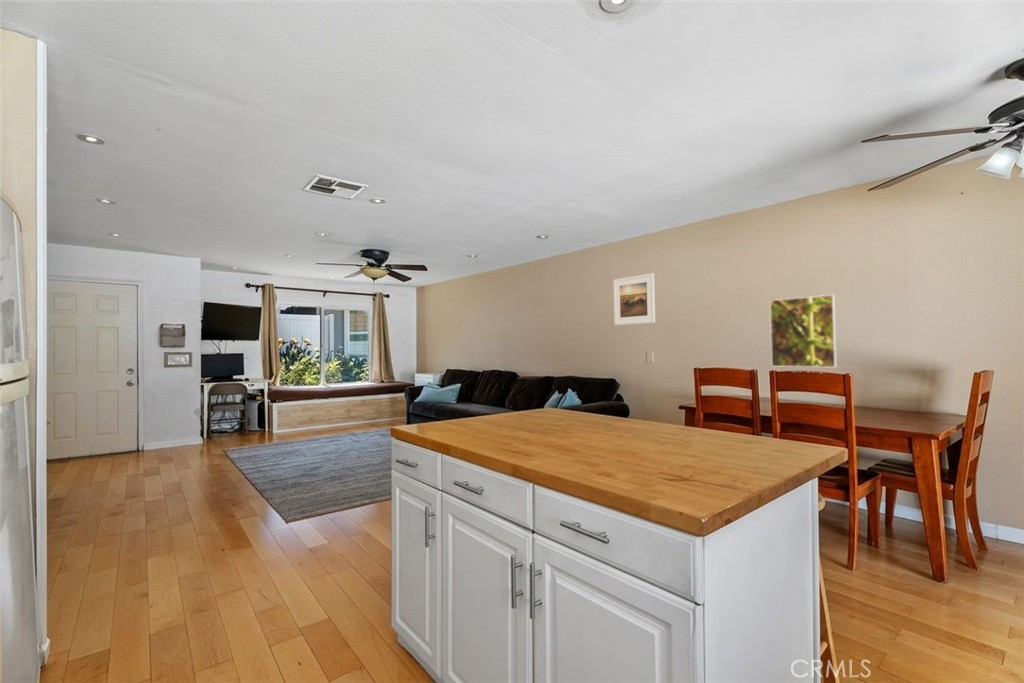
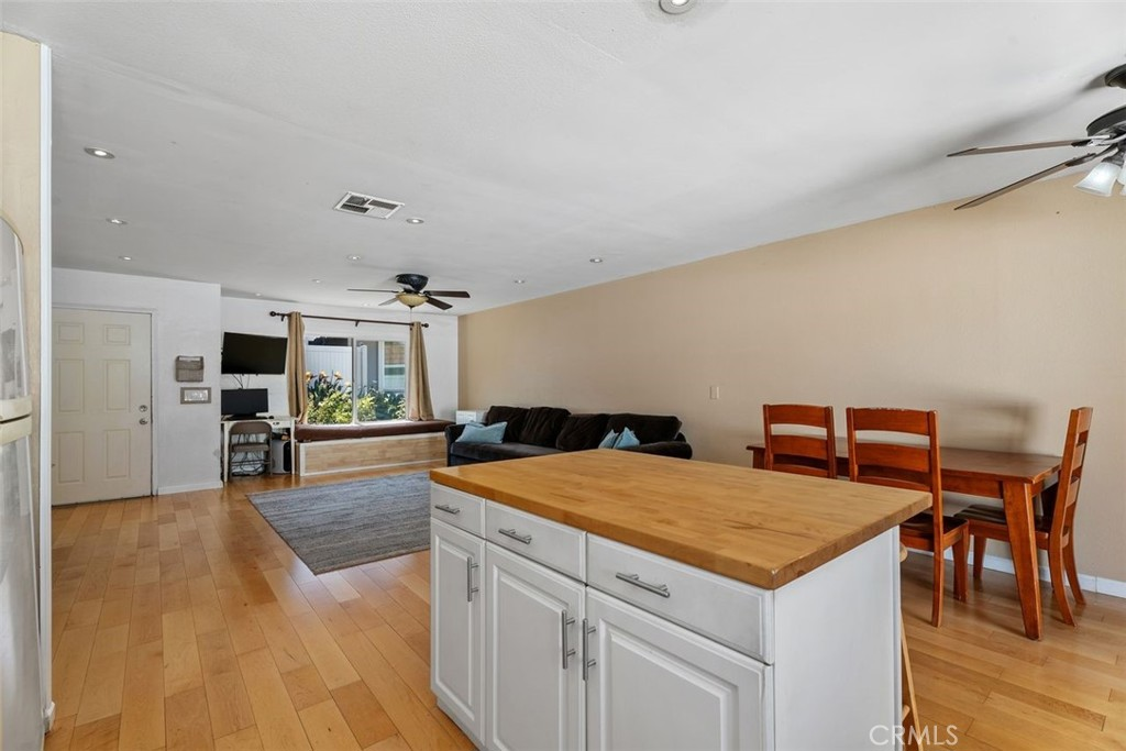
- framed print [769,294,838,368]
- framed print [613,272,656,326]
